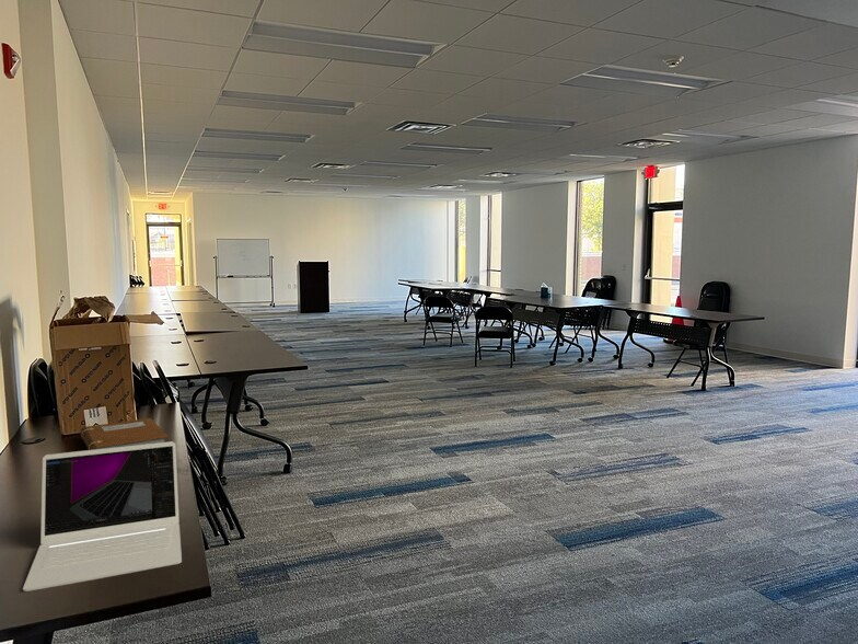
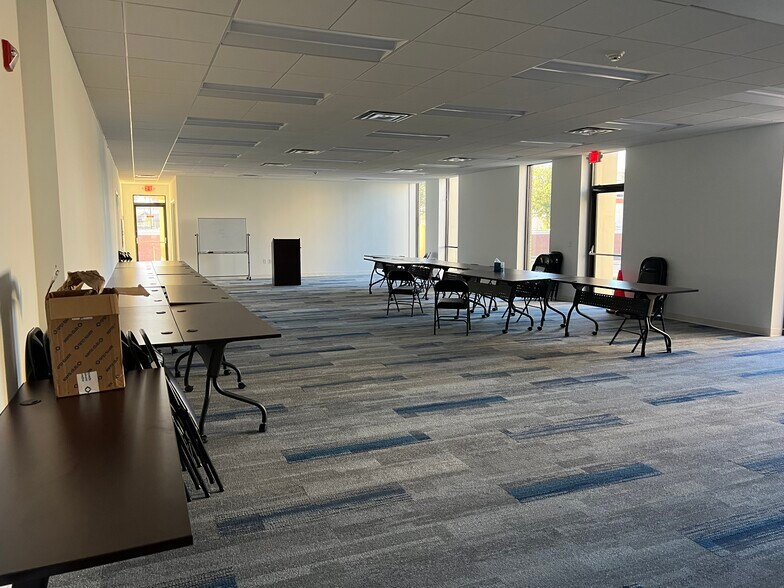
- notebook [80,417,169,450]
- laptop [22,440,183,593]
